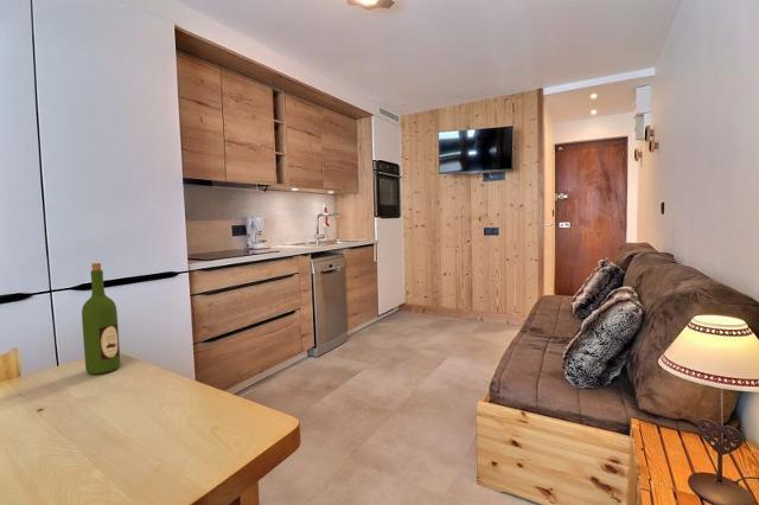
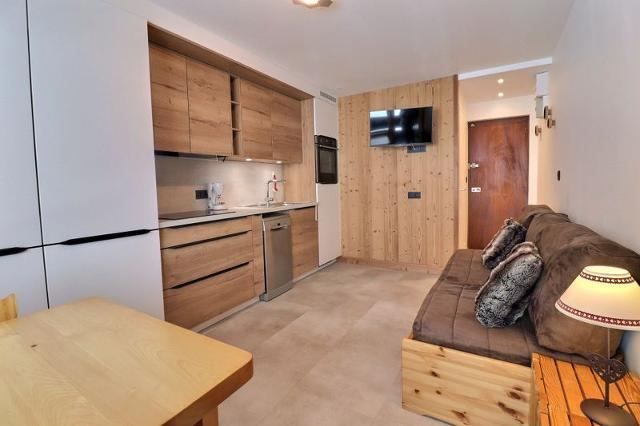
- wine bottle [81,262,121,376]
